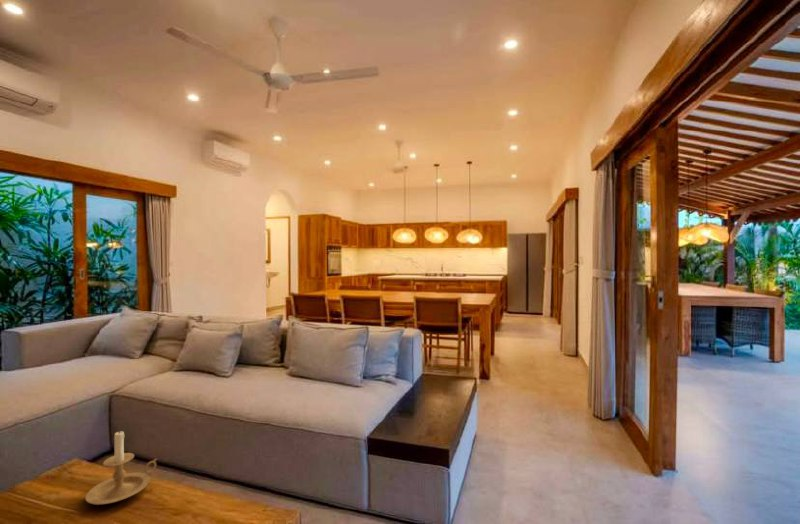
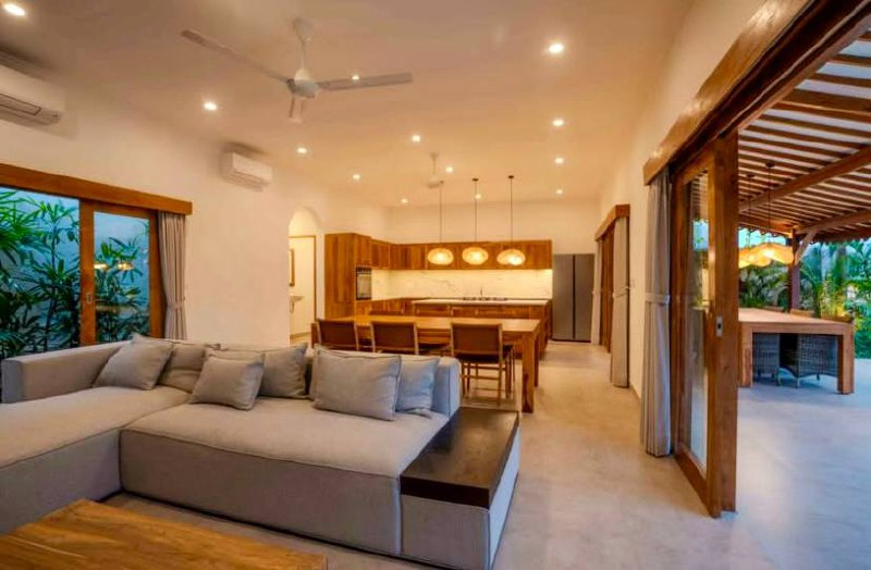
- candle holder [84,429,158,506]
